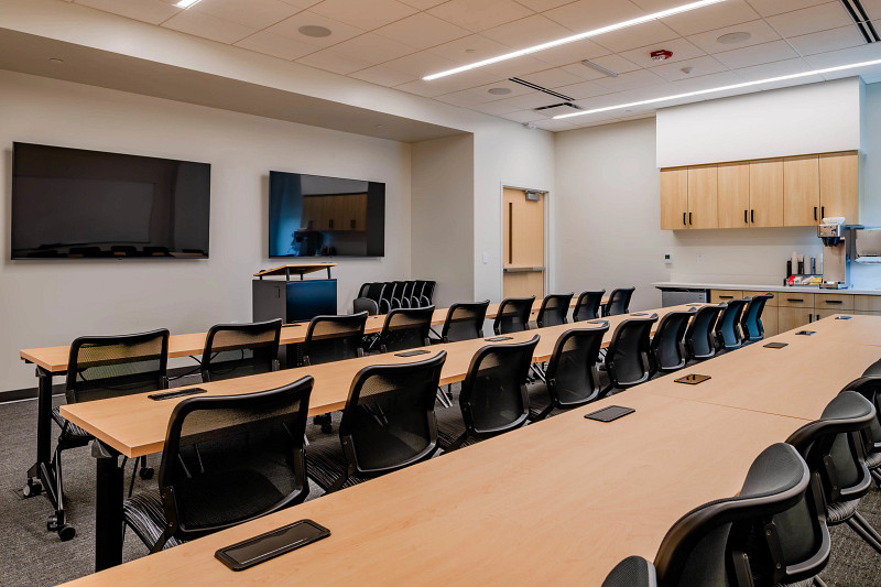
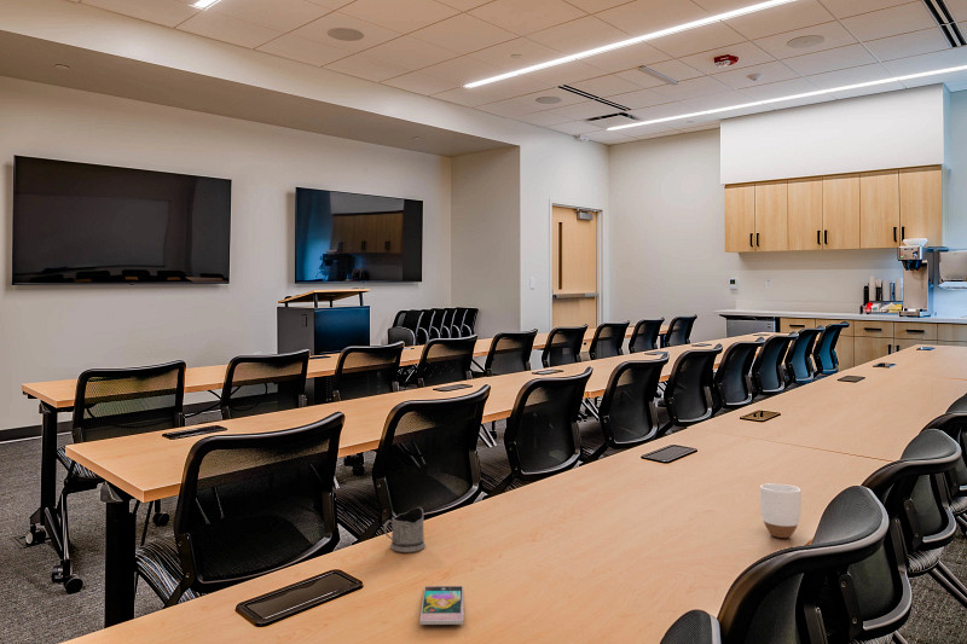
+ tea glass holder [383,506,427,553]
+ smartphone [419,585,465,626]
+ mug [759,482,803,539]
